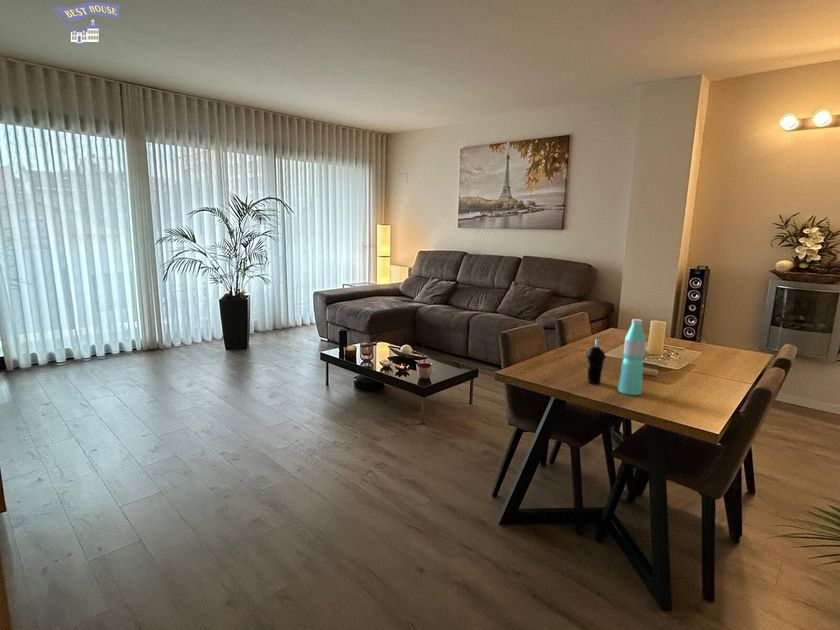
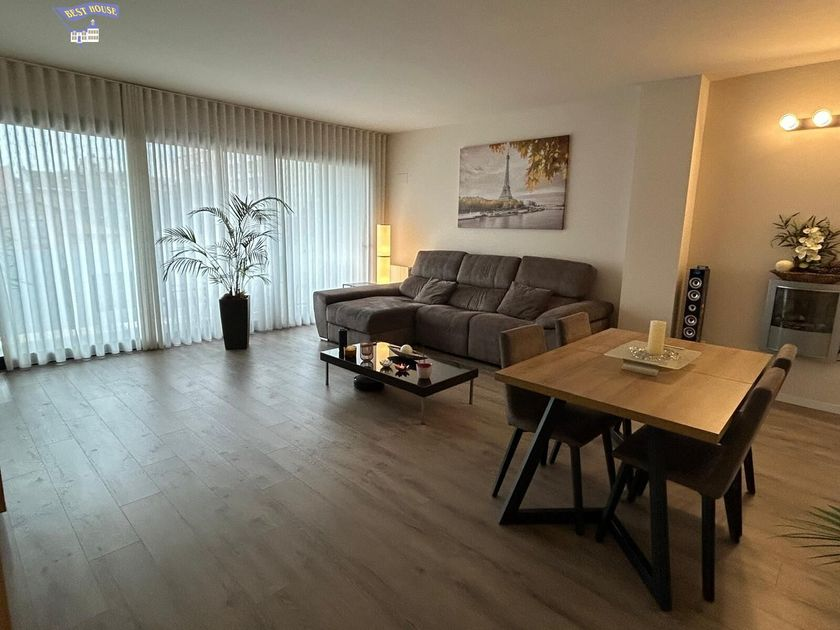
- cup [585,338,607,385]
- water bottle [617,318,646,396]
